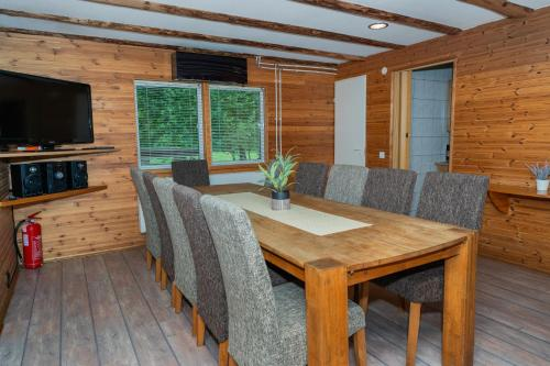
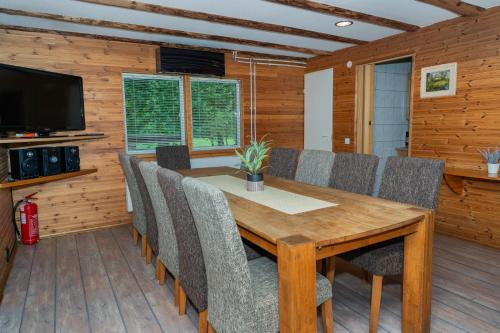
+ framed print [419,61,458,99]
